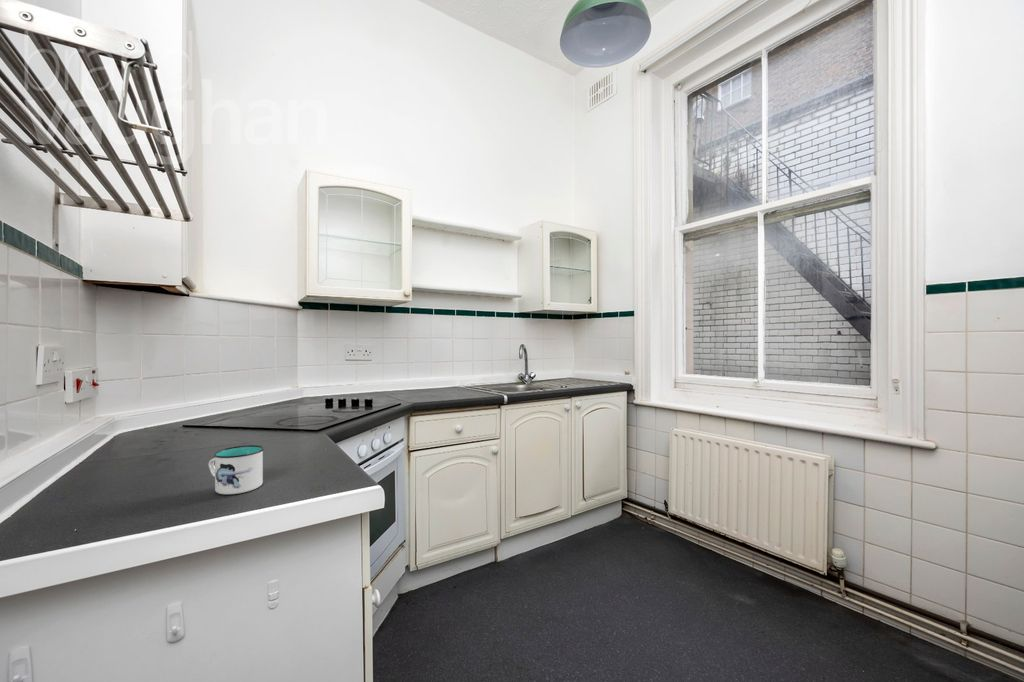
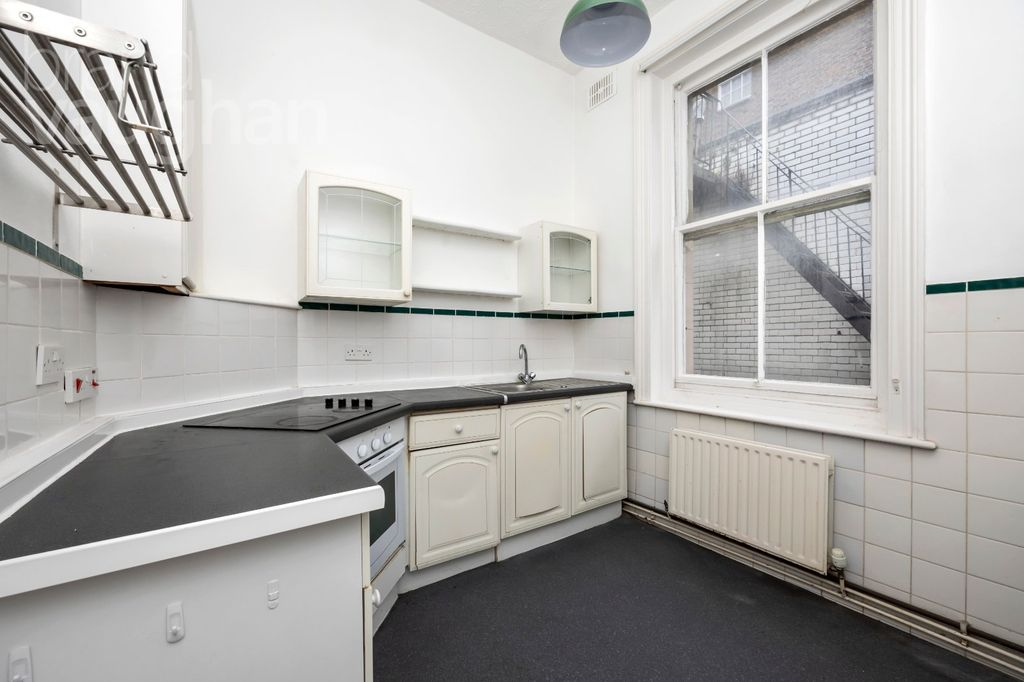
- mug [208,444,266,495]
